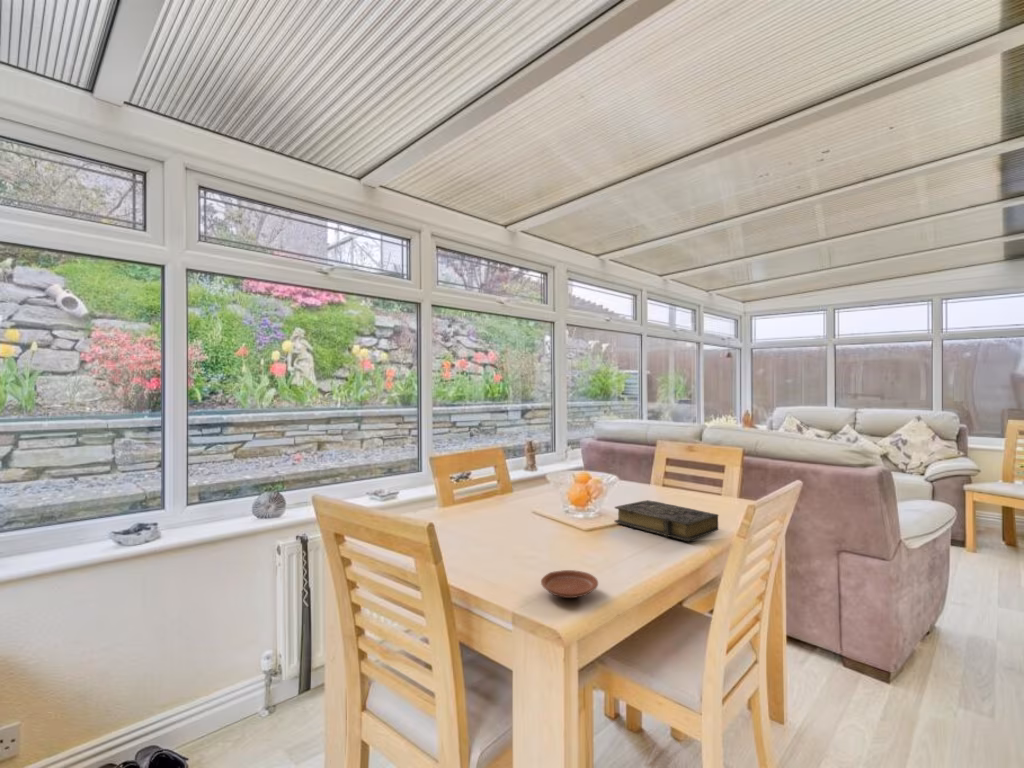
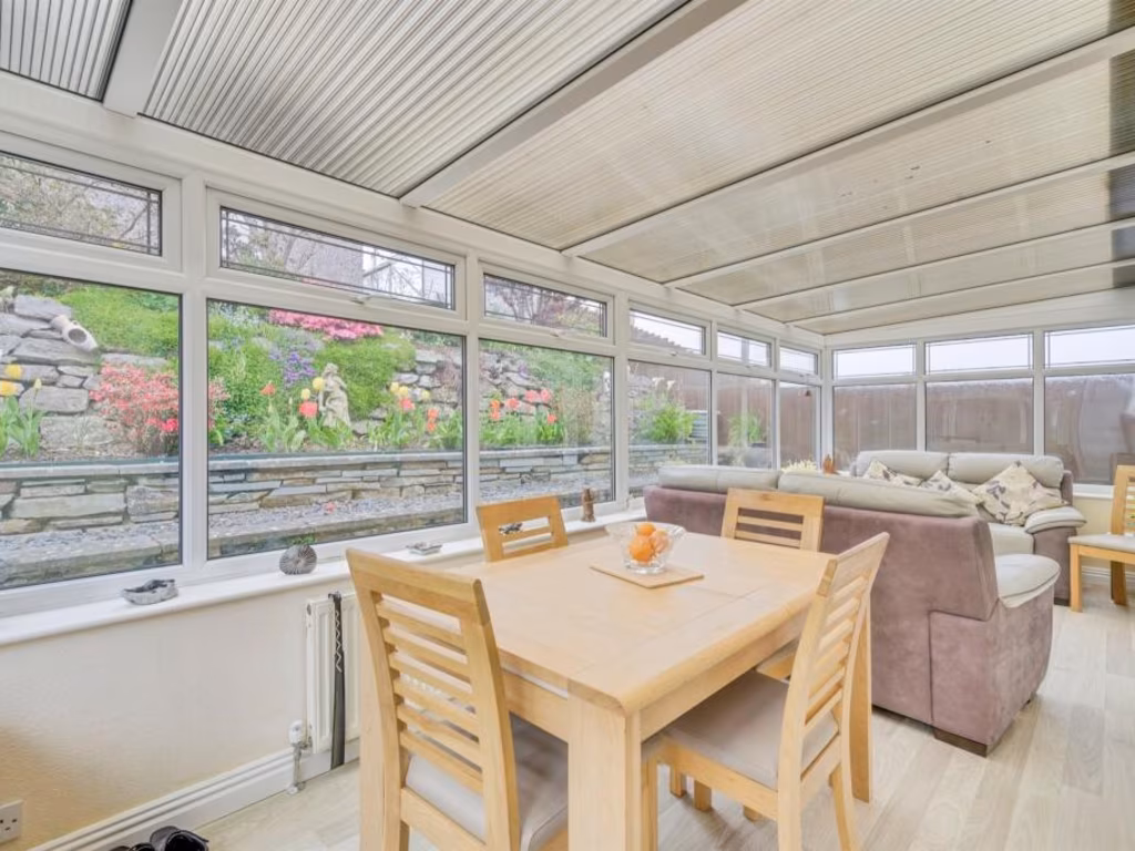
- book [613,499,720,542]
- plate [540,569,599,599]
